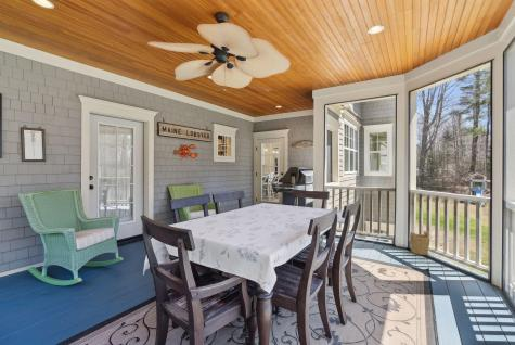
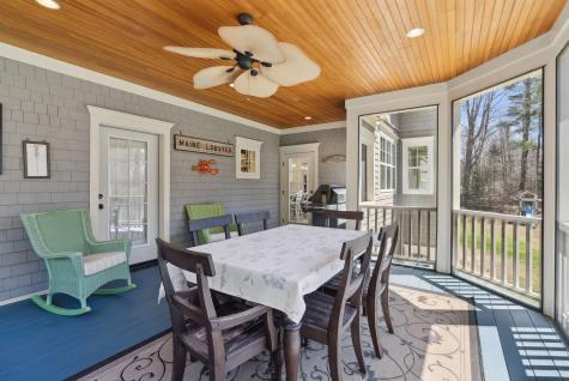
- bucket [409,230,432,256]
